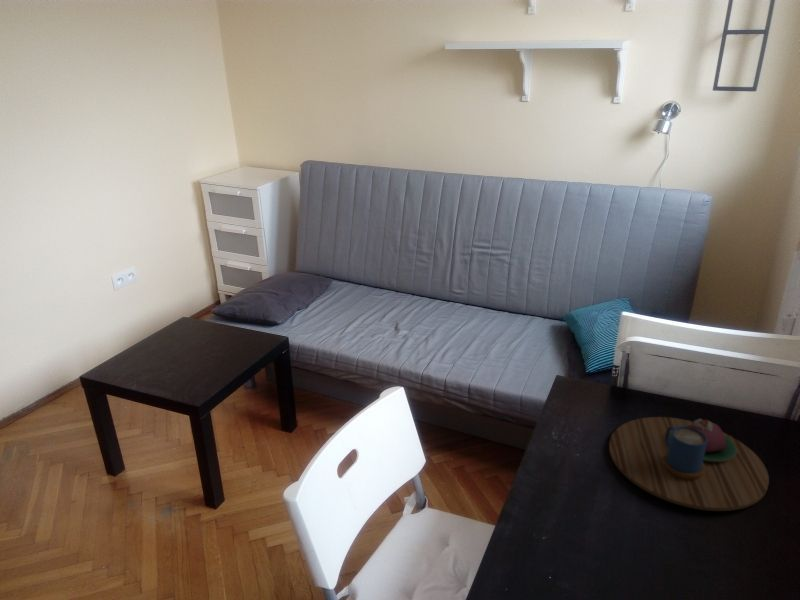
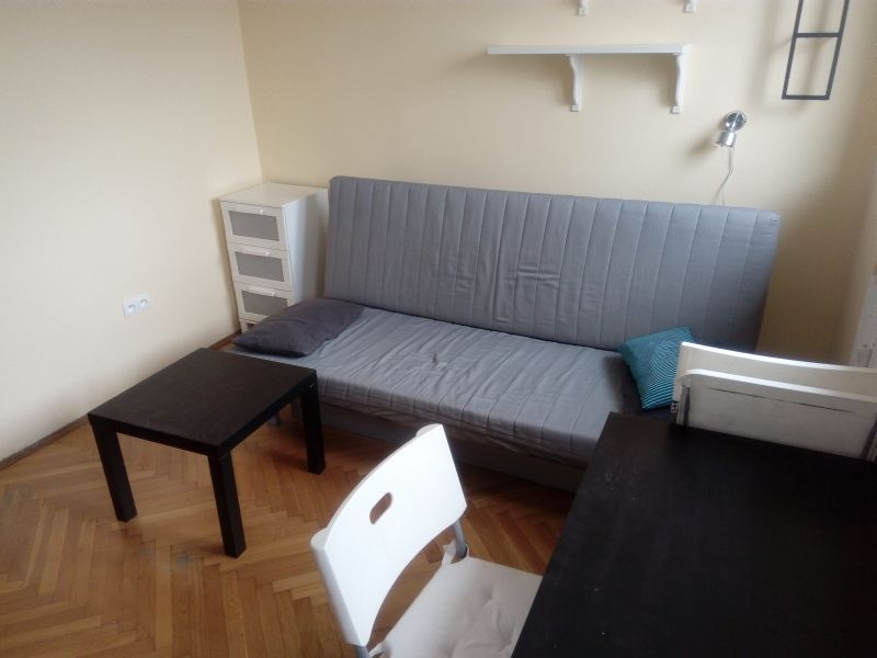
- mug [608,416,770,512]
